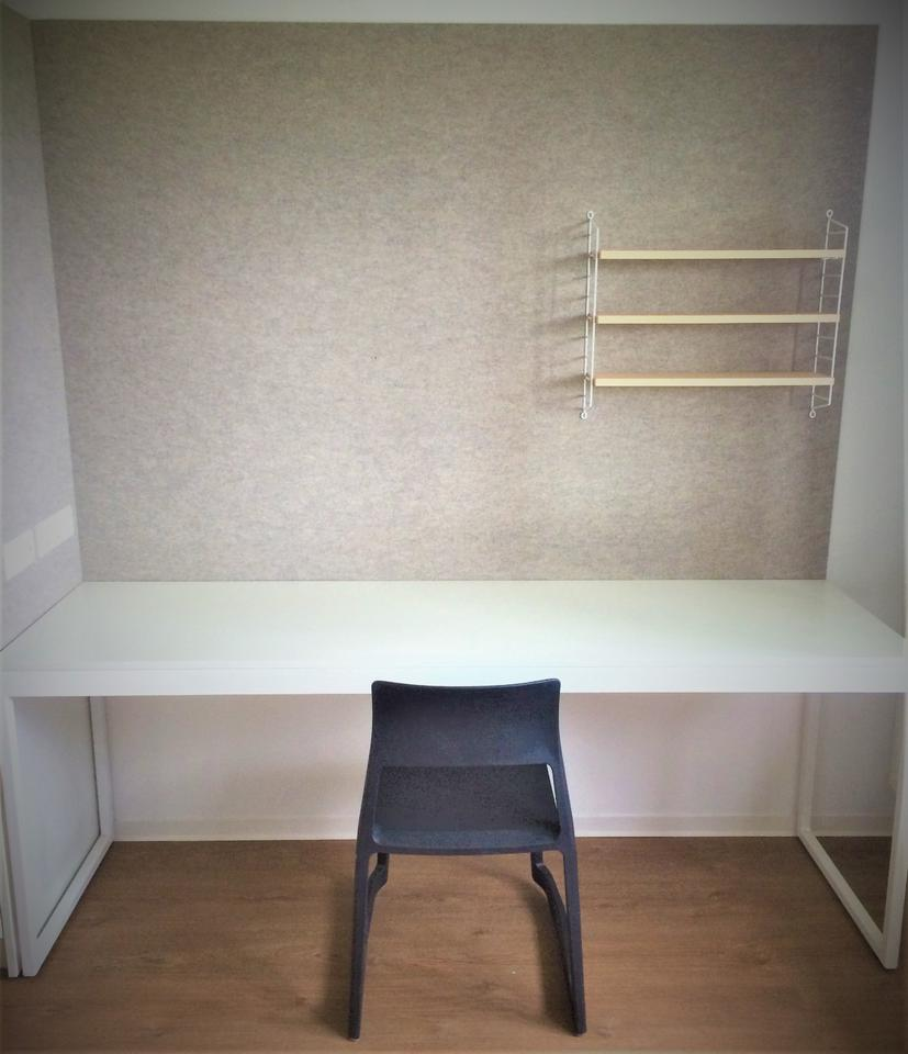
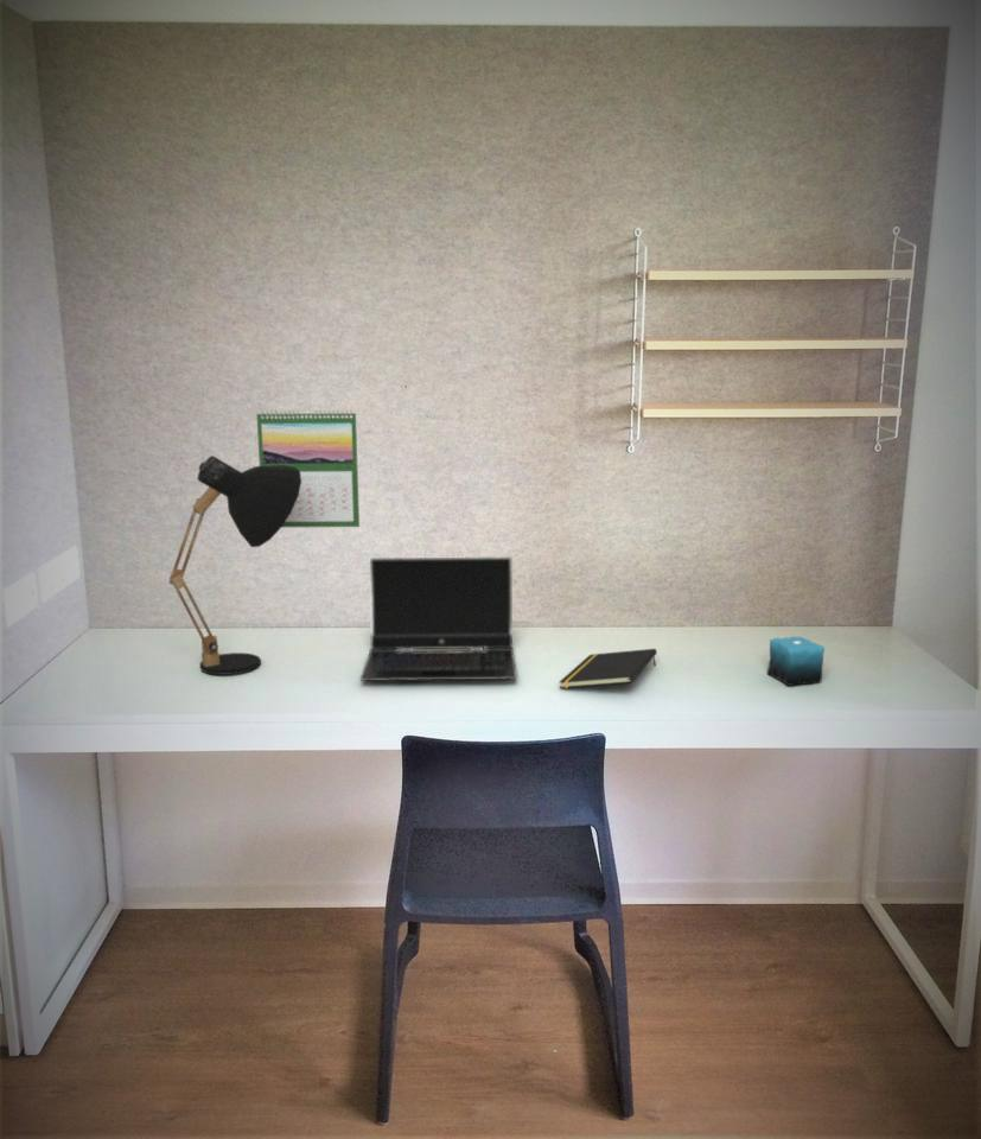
+ desk lamp [167,454,301,676]
+ laptop computer [359,555,518,682]
+ notepad [559,648,658,689]
+ candle [766,635,826,687]
+ calendar [255,407,361,529]
